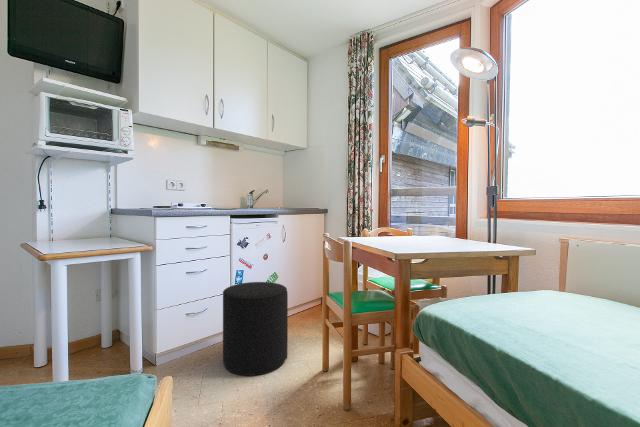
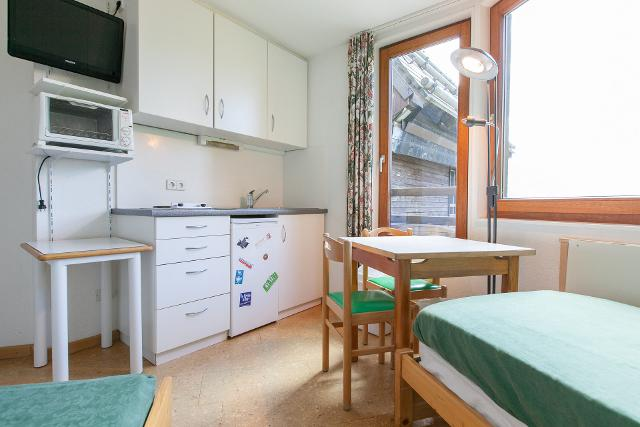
- stool [222,281,289,377]
